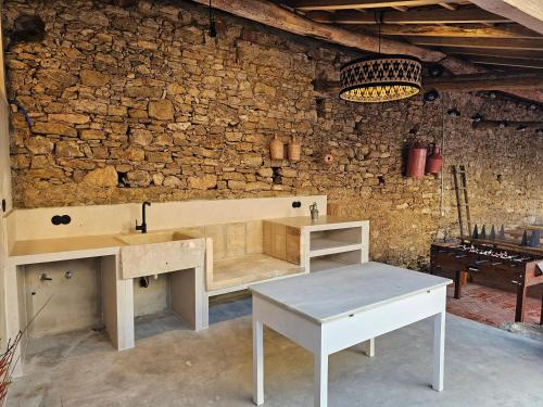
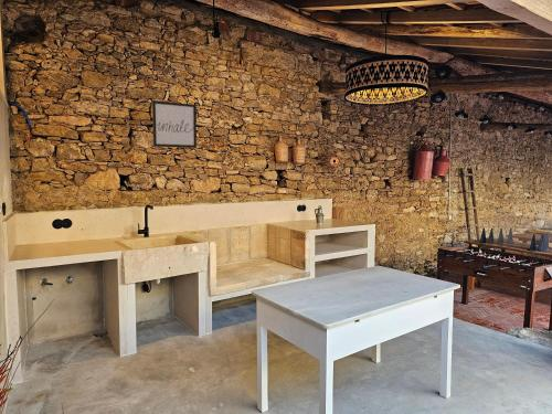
+ wall art [151,99,198,149]
